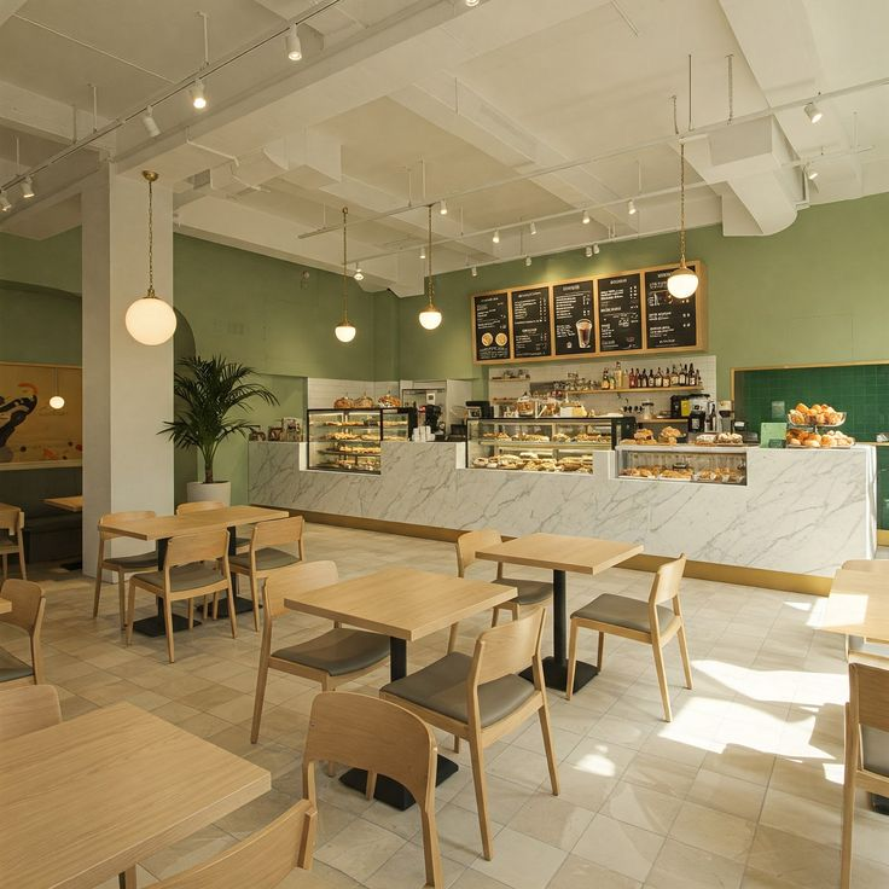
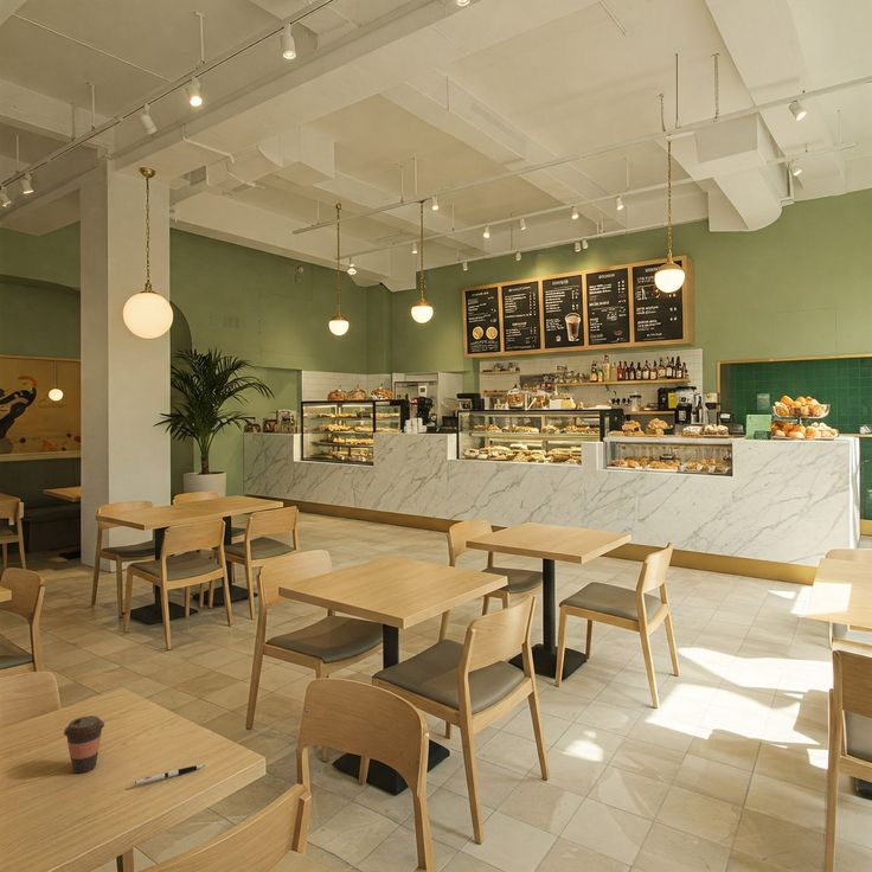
+ pen [134,764,206,786]
+ coffee cup [63,714,105,774]
